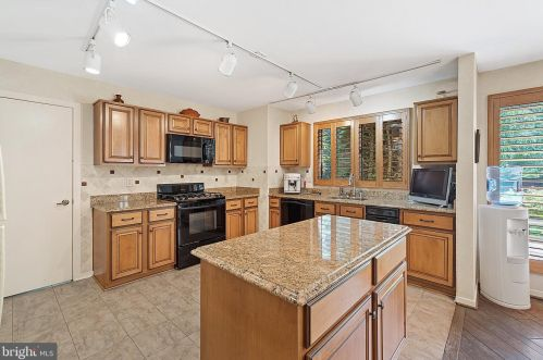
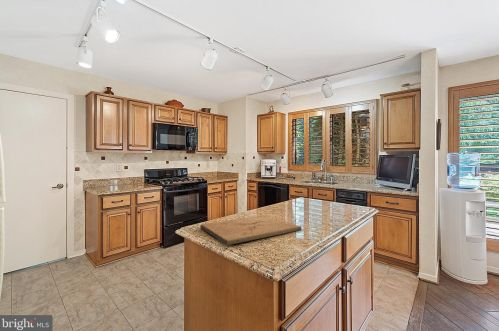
+ cutting board [199,214,302,246]
